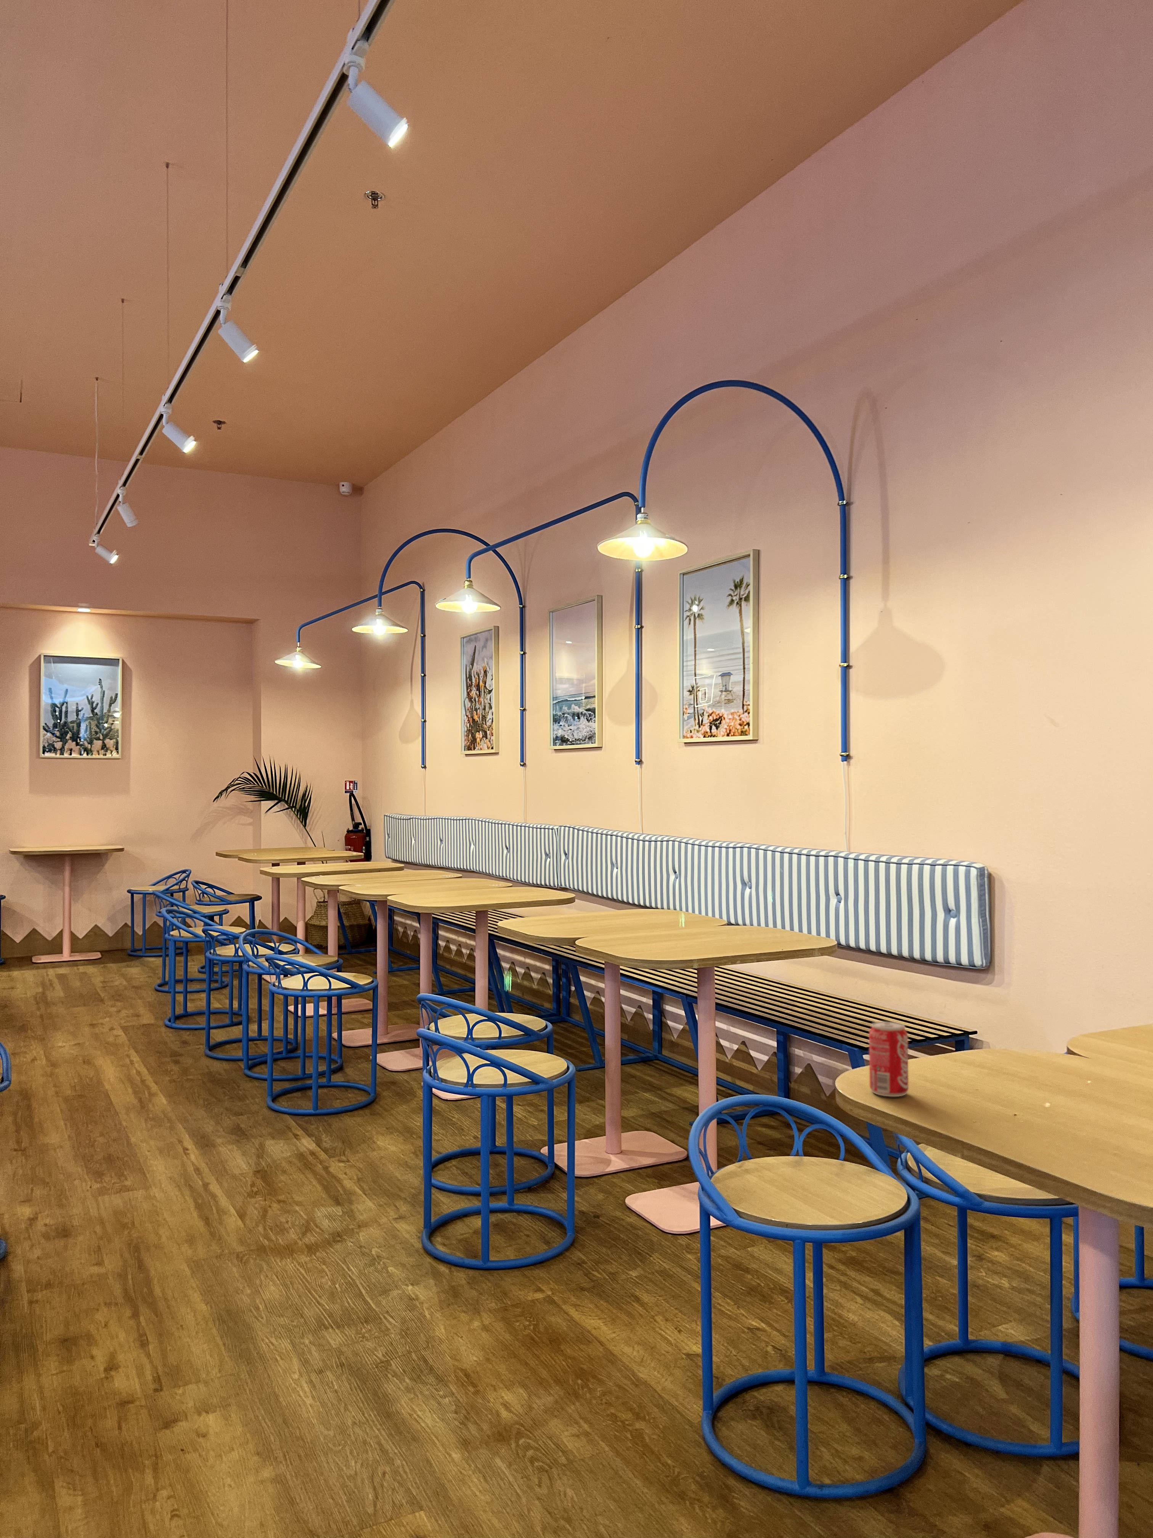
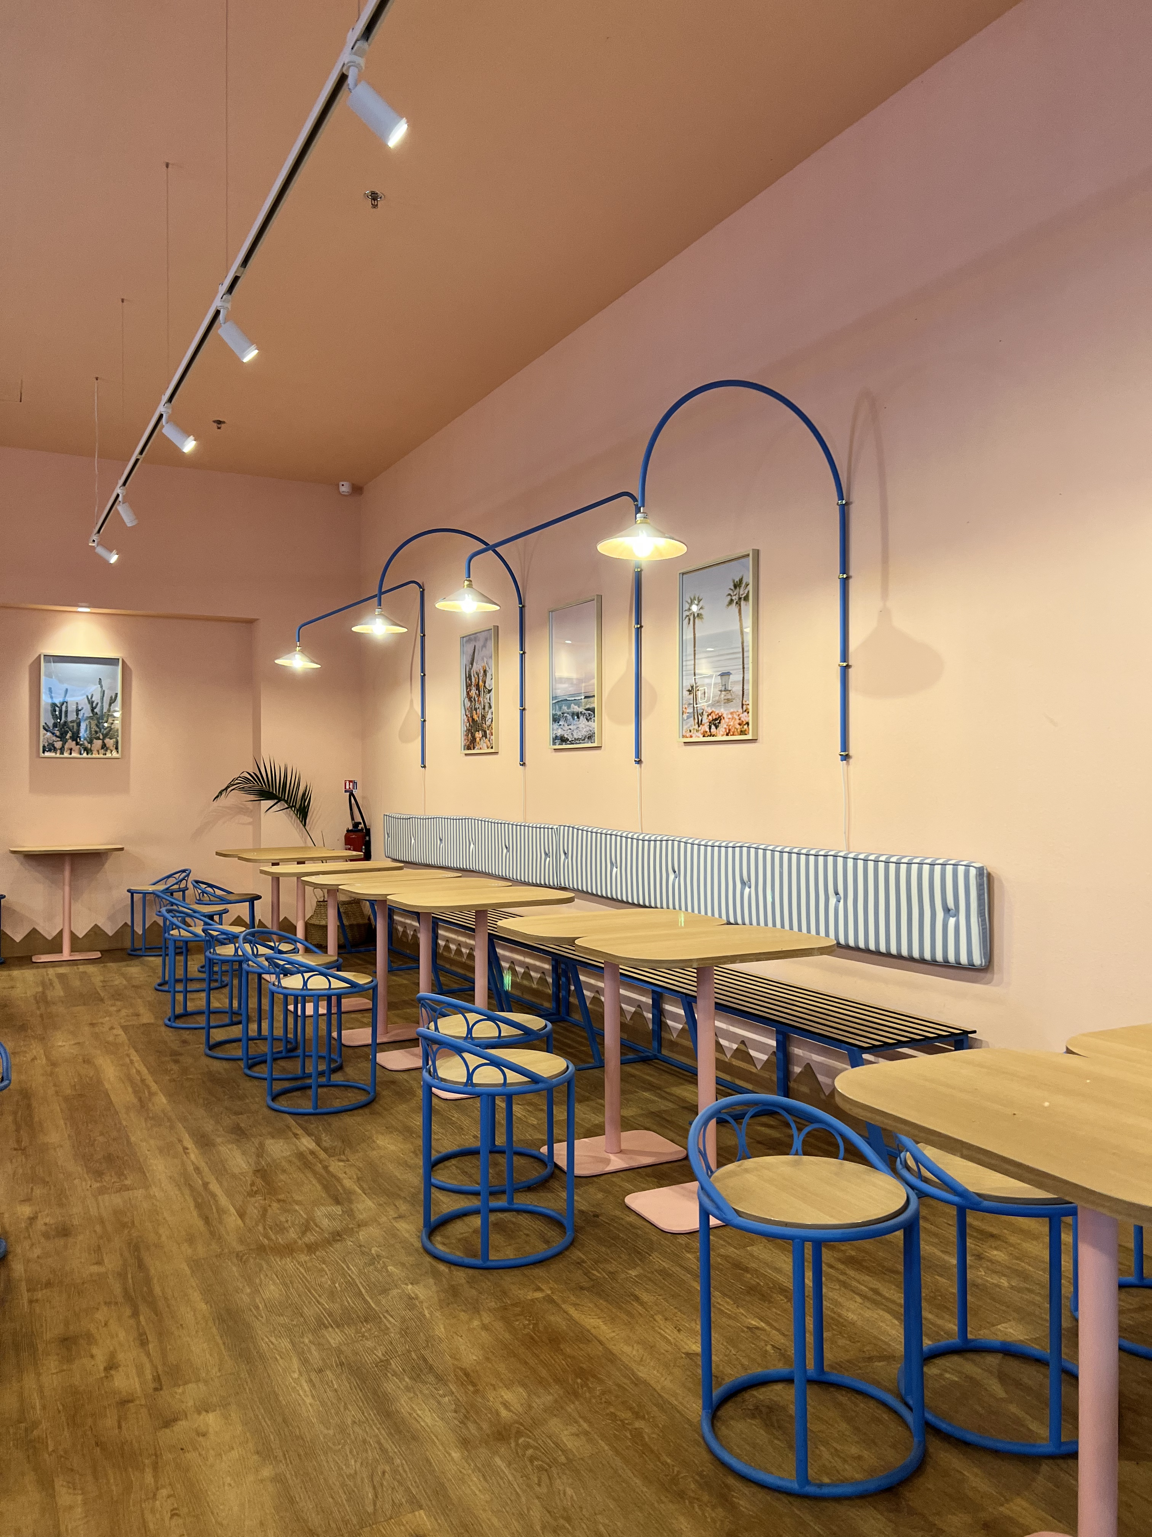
- beverage can [868,1021,910,1097]
